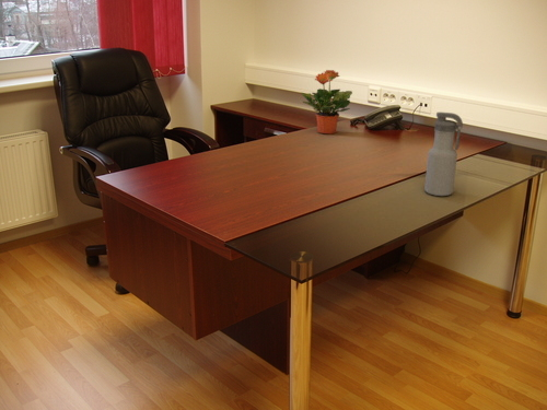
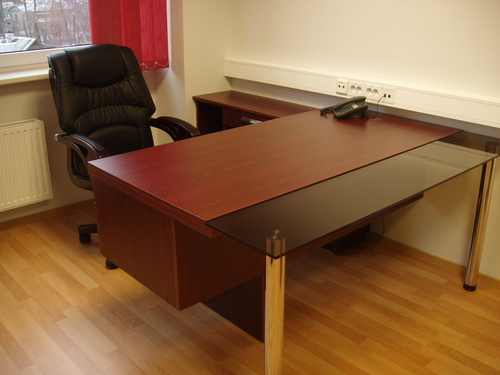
- potted plant [300,69,353,134]
- water bottle [423,112,464,197]
